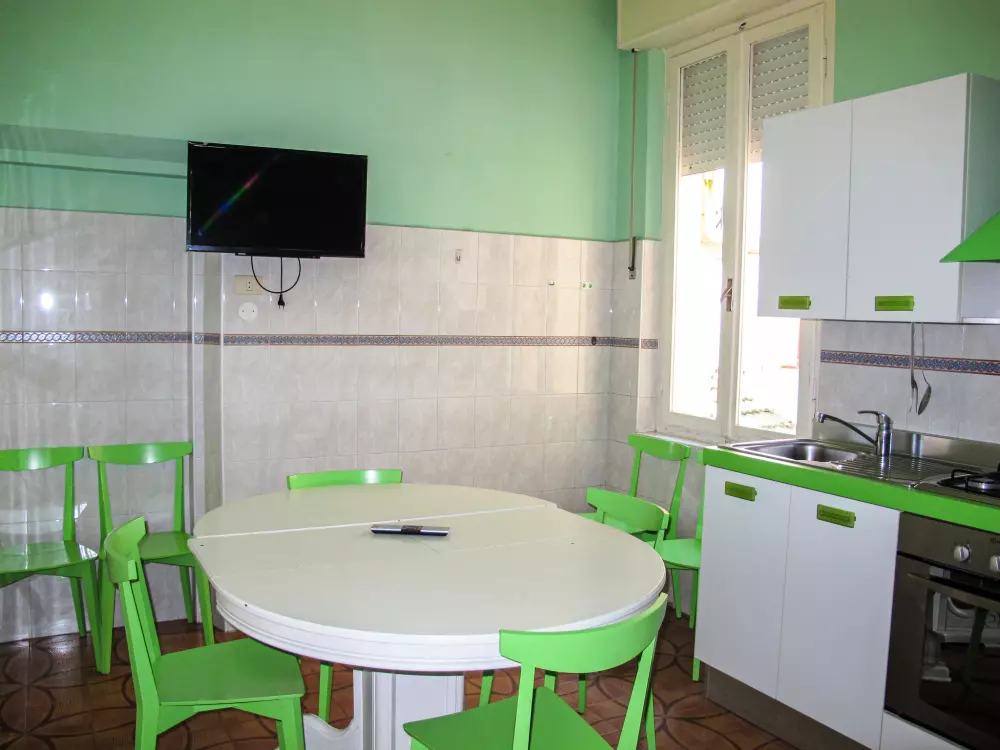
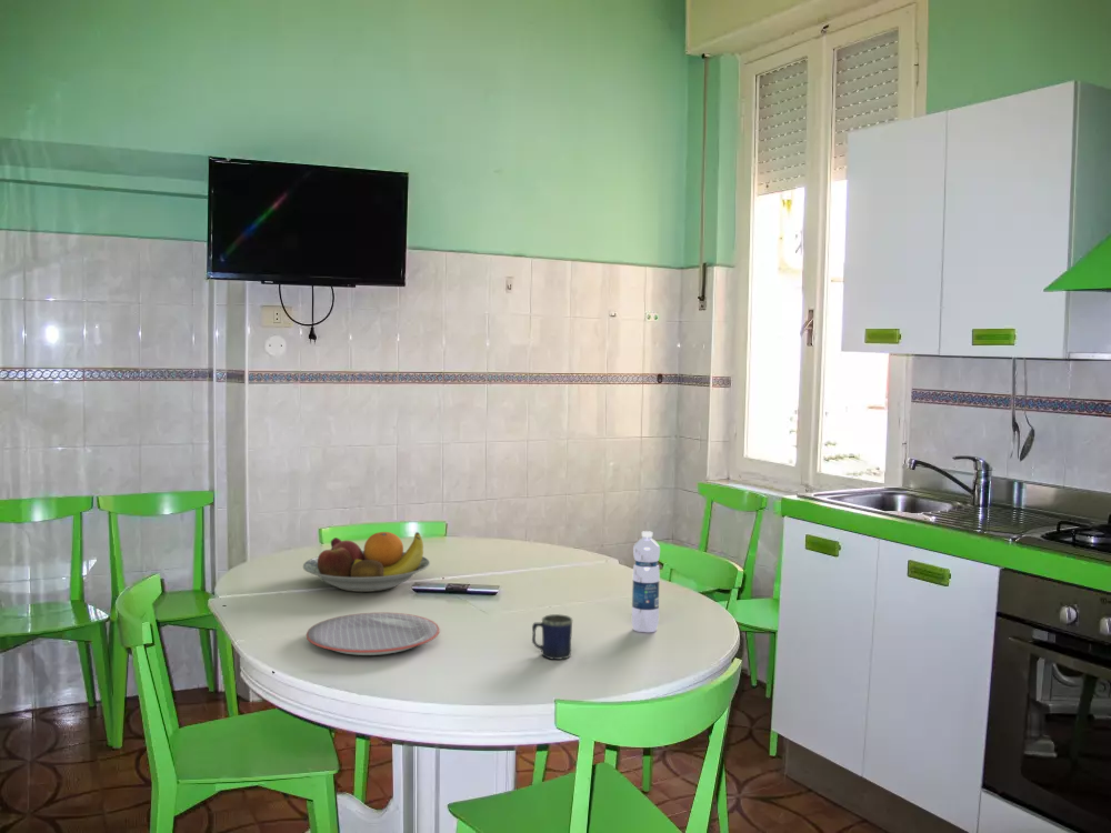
+ water bottle [631,530,661,633]
+ mug [531,613,573,661]
+ plate [306,611,441,656]
+ fruit bowl [302,531,431,593]
